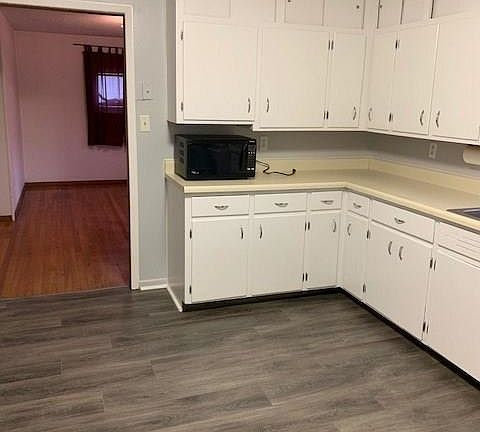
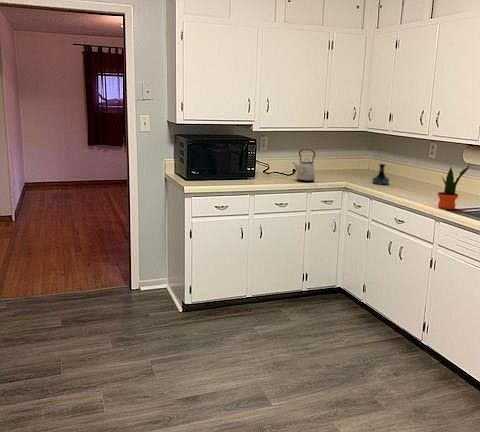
+ kettle [292,148,316,183]
+ potted plant [437,164,471,210]
+ tequila bottle [371,163,391,186]
